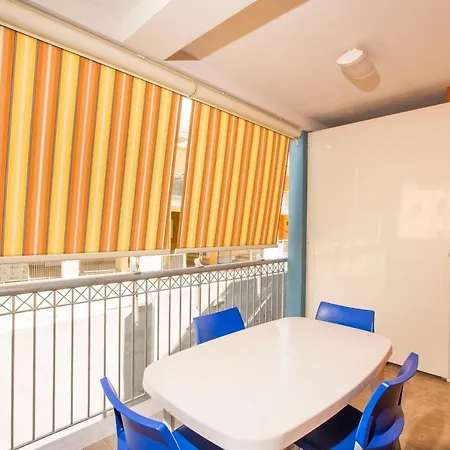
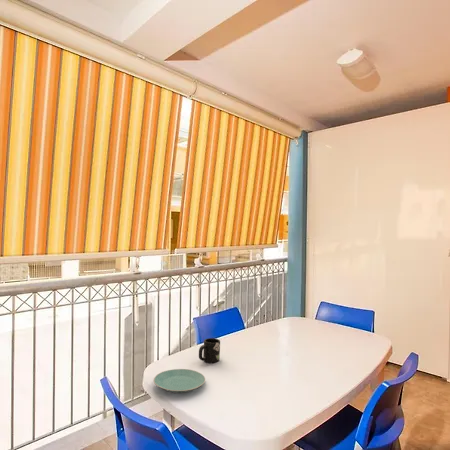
+ mug [198,337,221,364]
+ plate [153,368,206,394]
